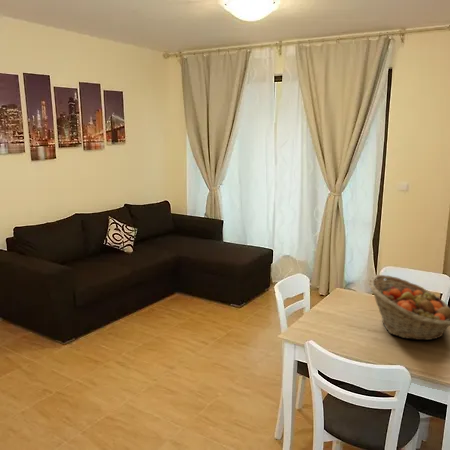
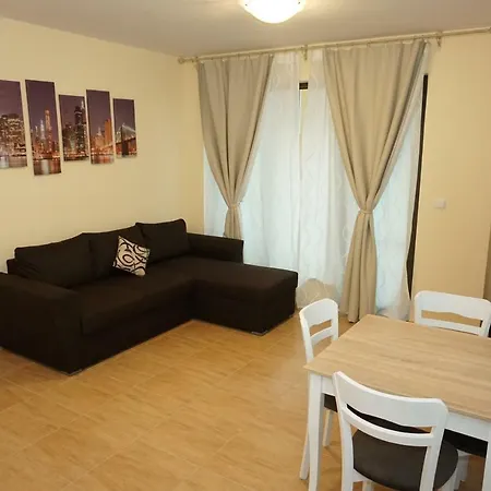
- fruit basket [368,274,450,341]
